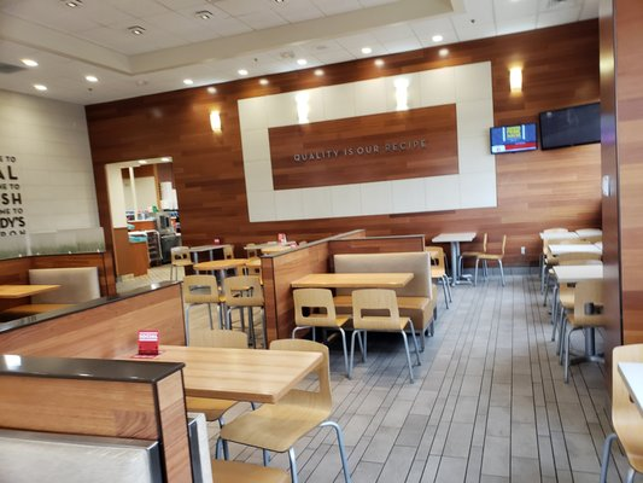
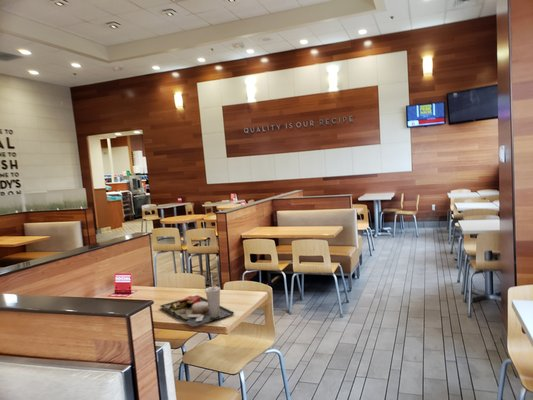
+ food tray [159,274,235,328]
